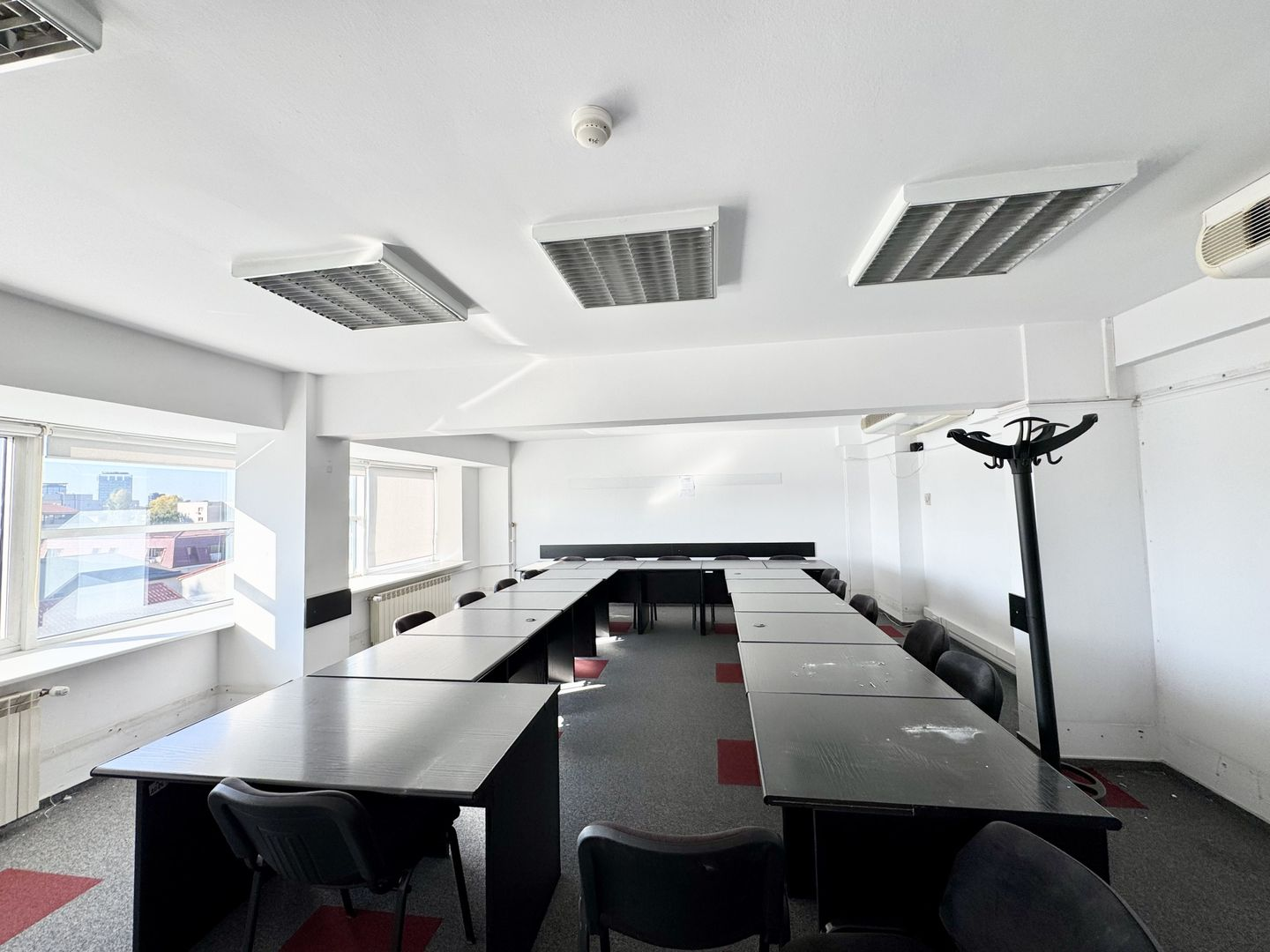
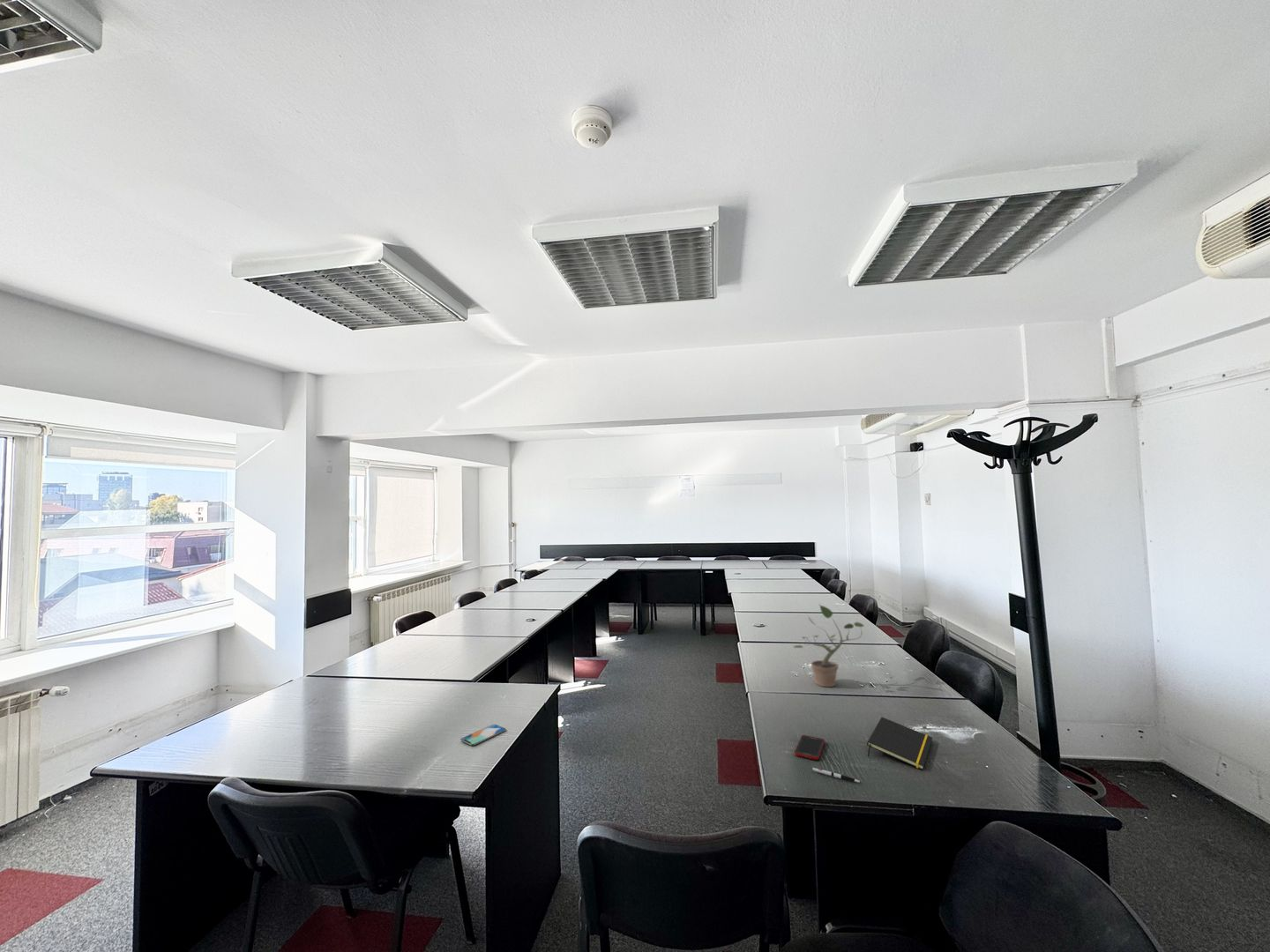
+ cell phone [794,734,826,761]
+ notepad [866,717,933,770]
+ smartphone [459,724,507,747]
+ potted plant [793,604,864,688]
+ pen [811,767,861,783]
